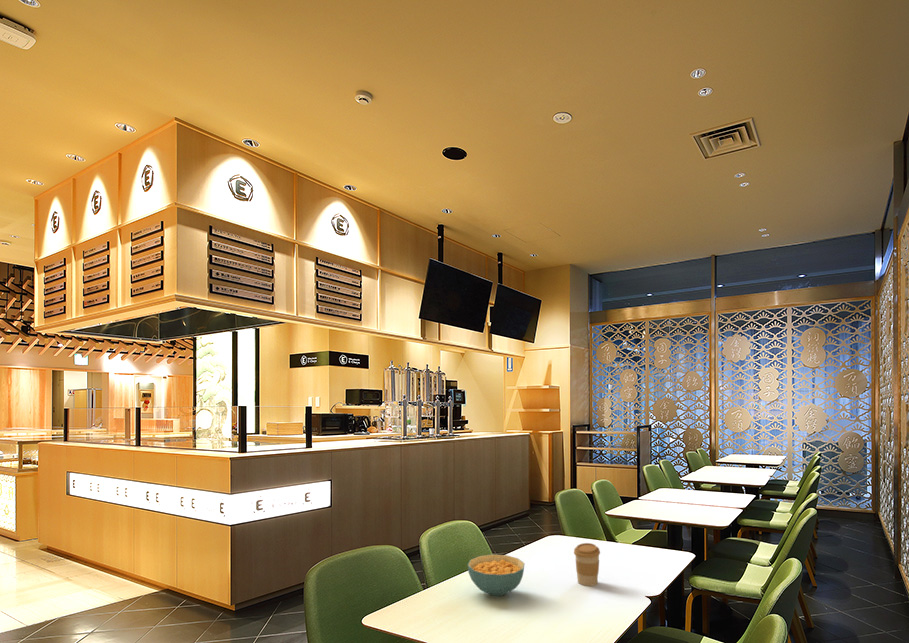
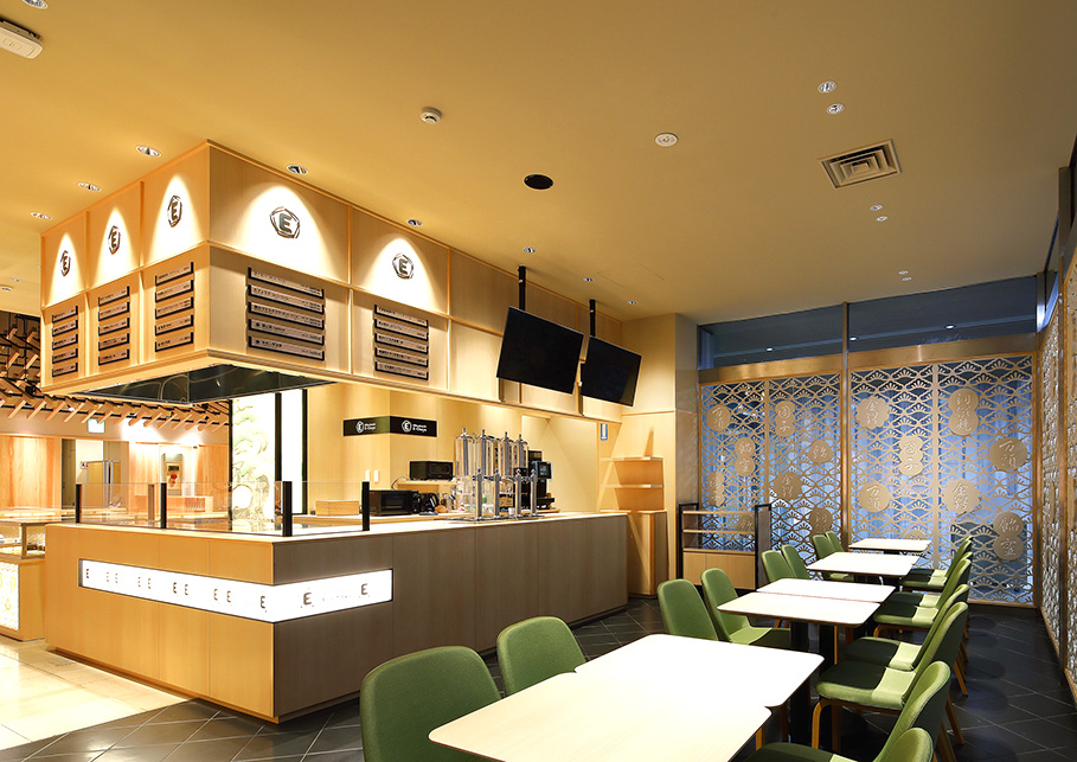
- coffee cup [573,542,601,587]
- cereal bowl [467,553,526,597]
